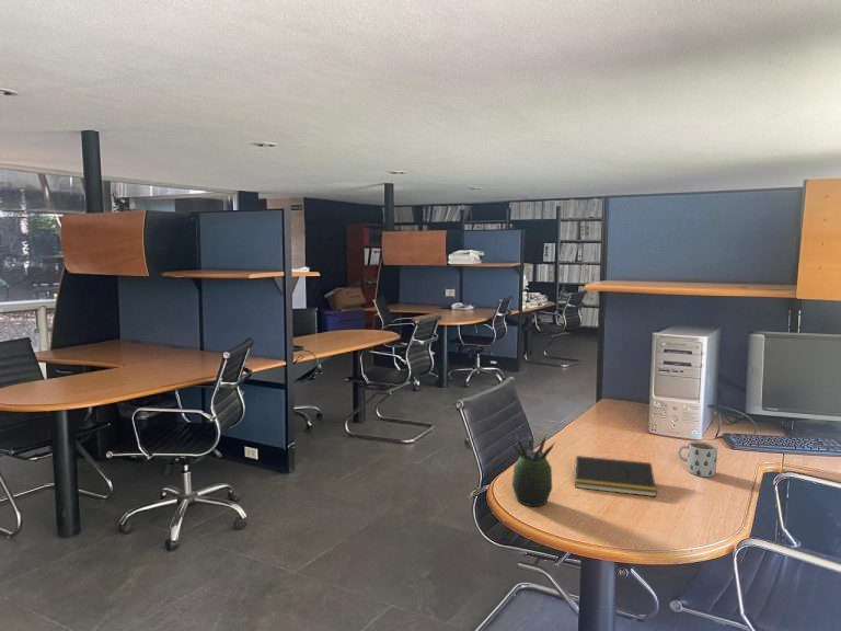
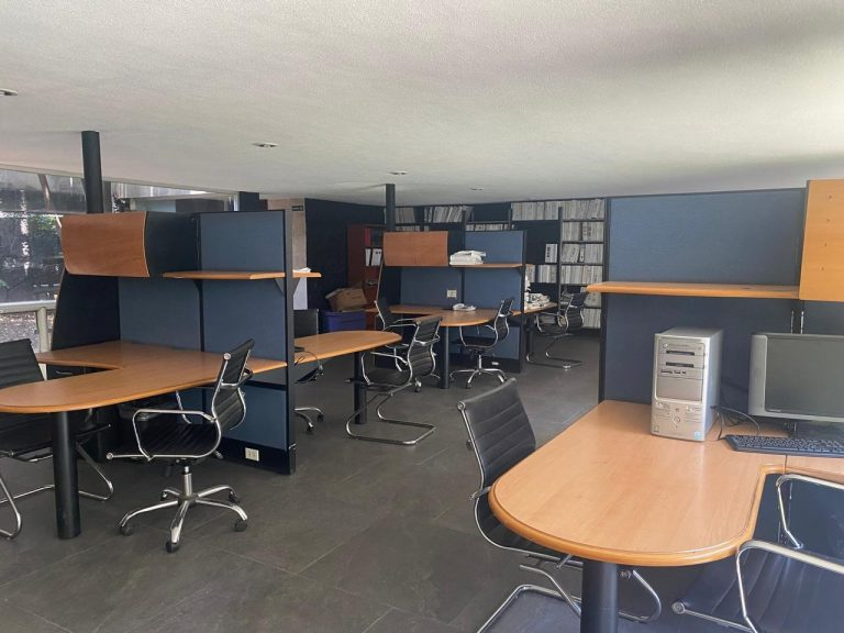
- notepad [573,455,657,497]
- succulent plant [510,434,556,508]
- mug [677,440,718,478]
